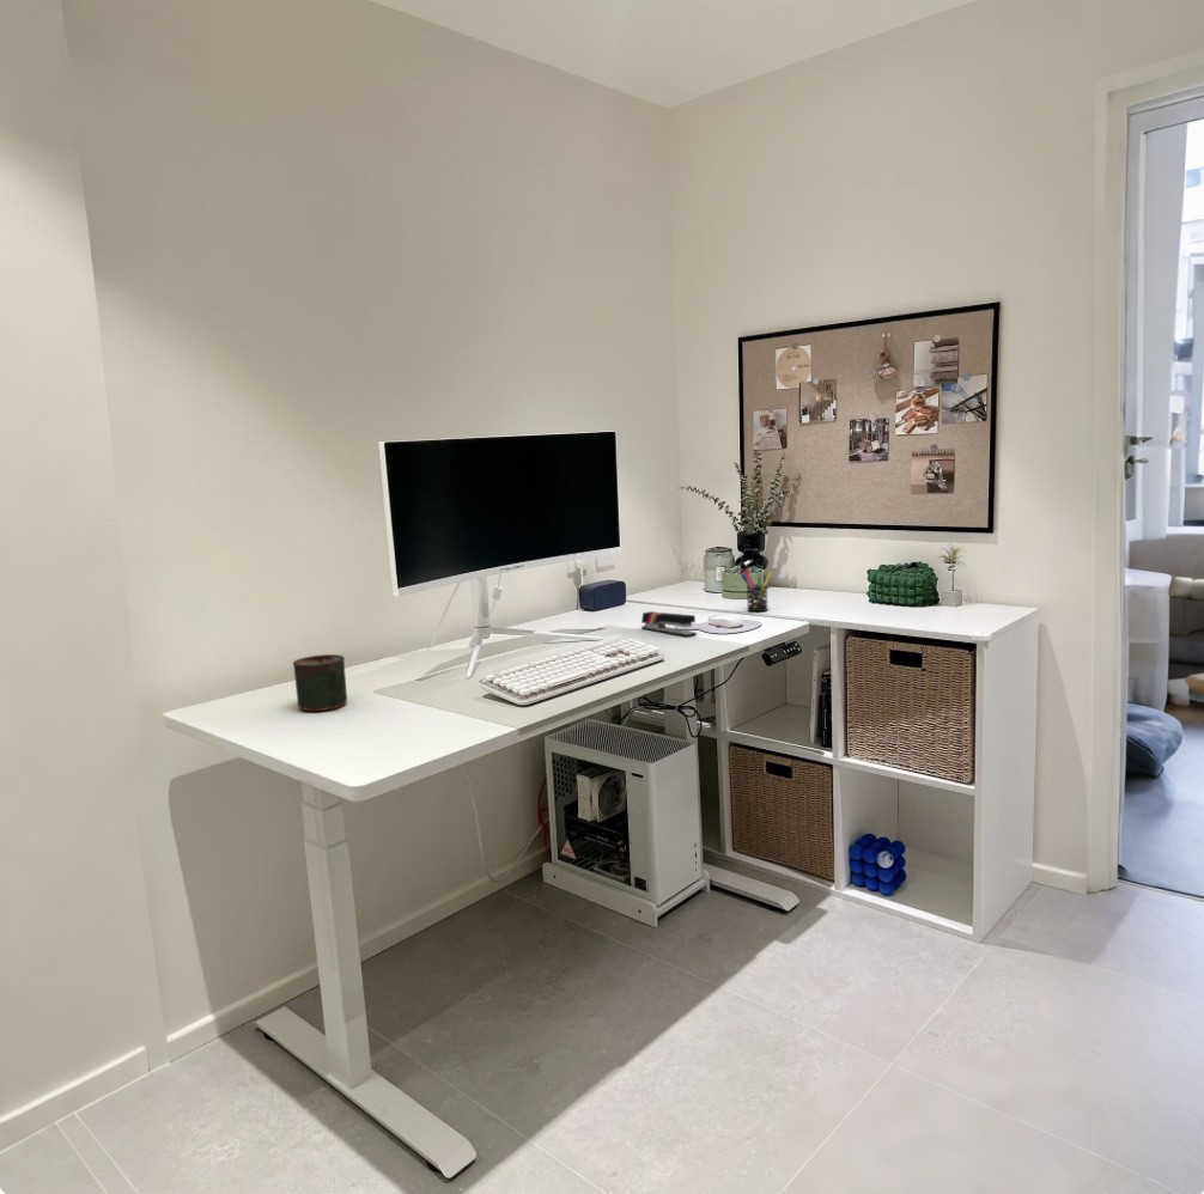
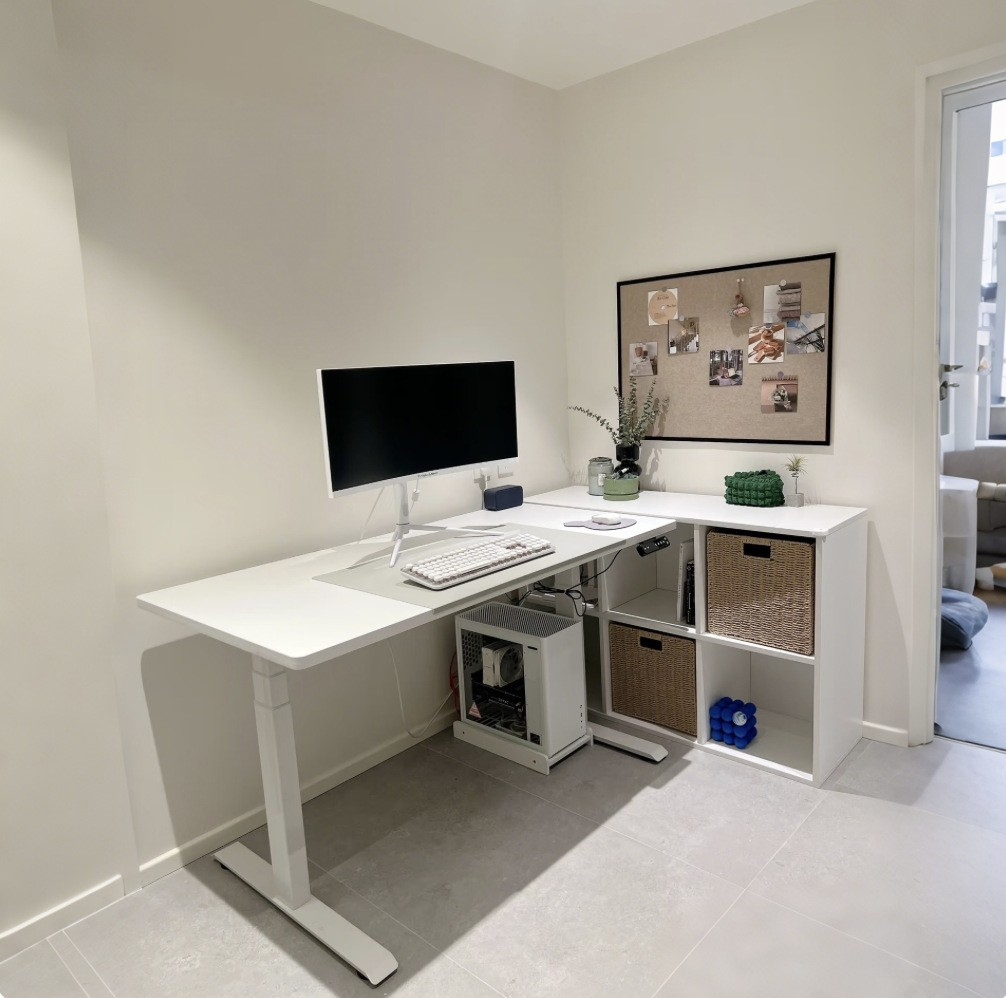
- mug [292,653,348,712]
- pen holder [740,567,773,613]
- stapler [640,610,698,638]
